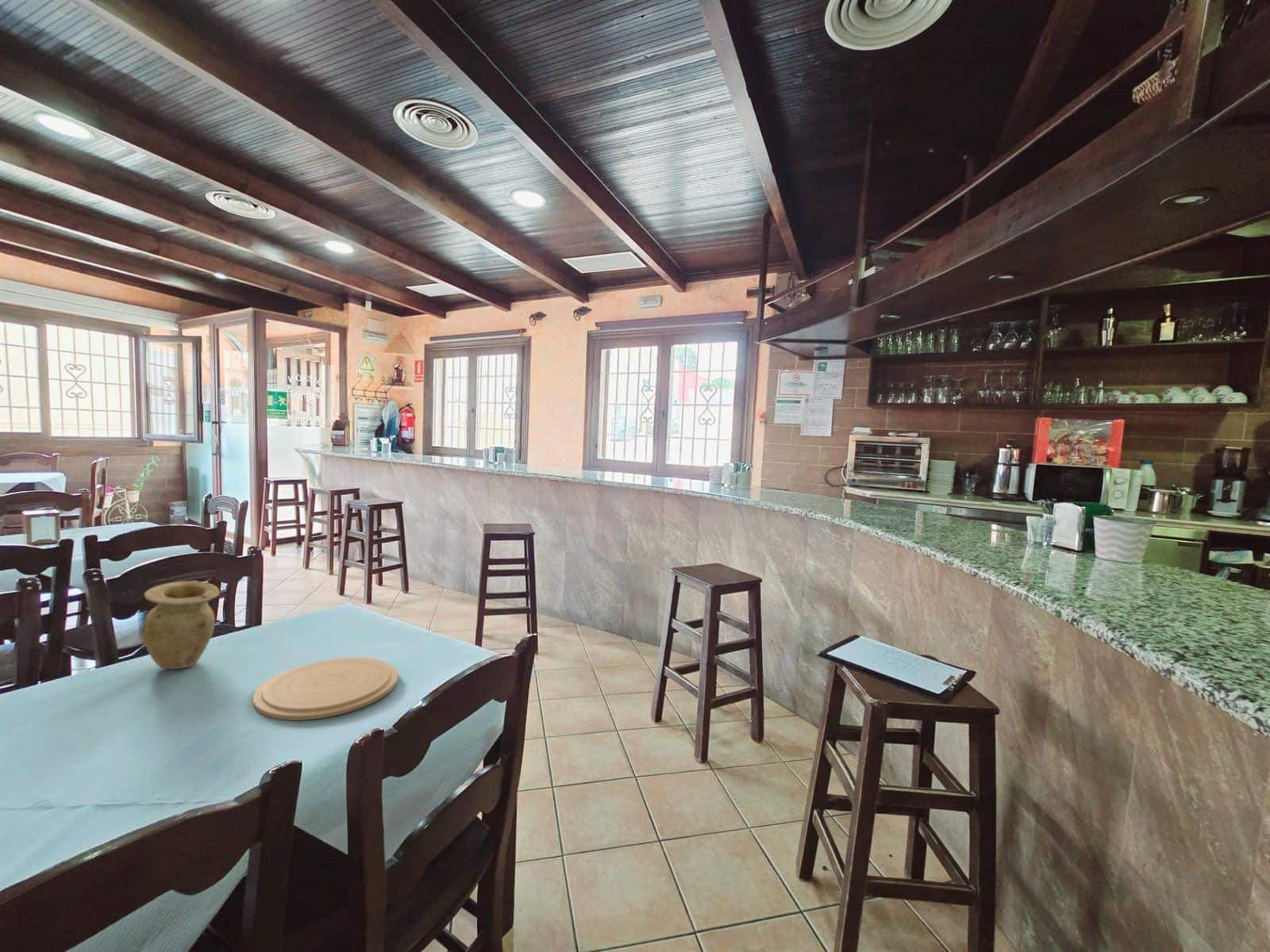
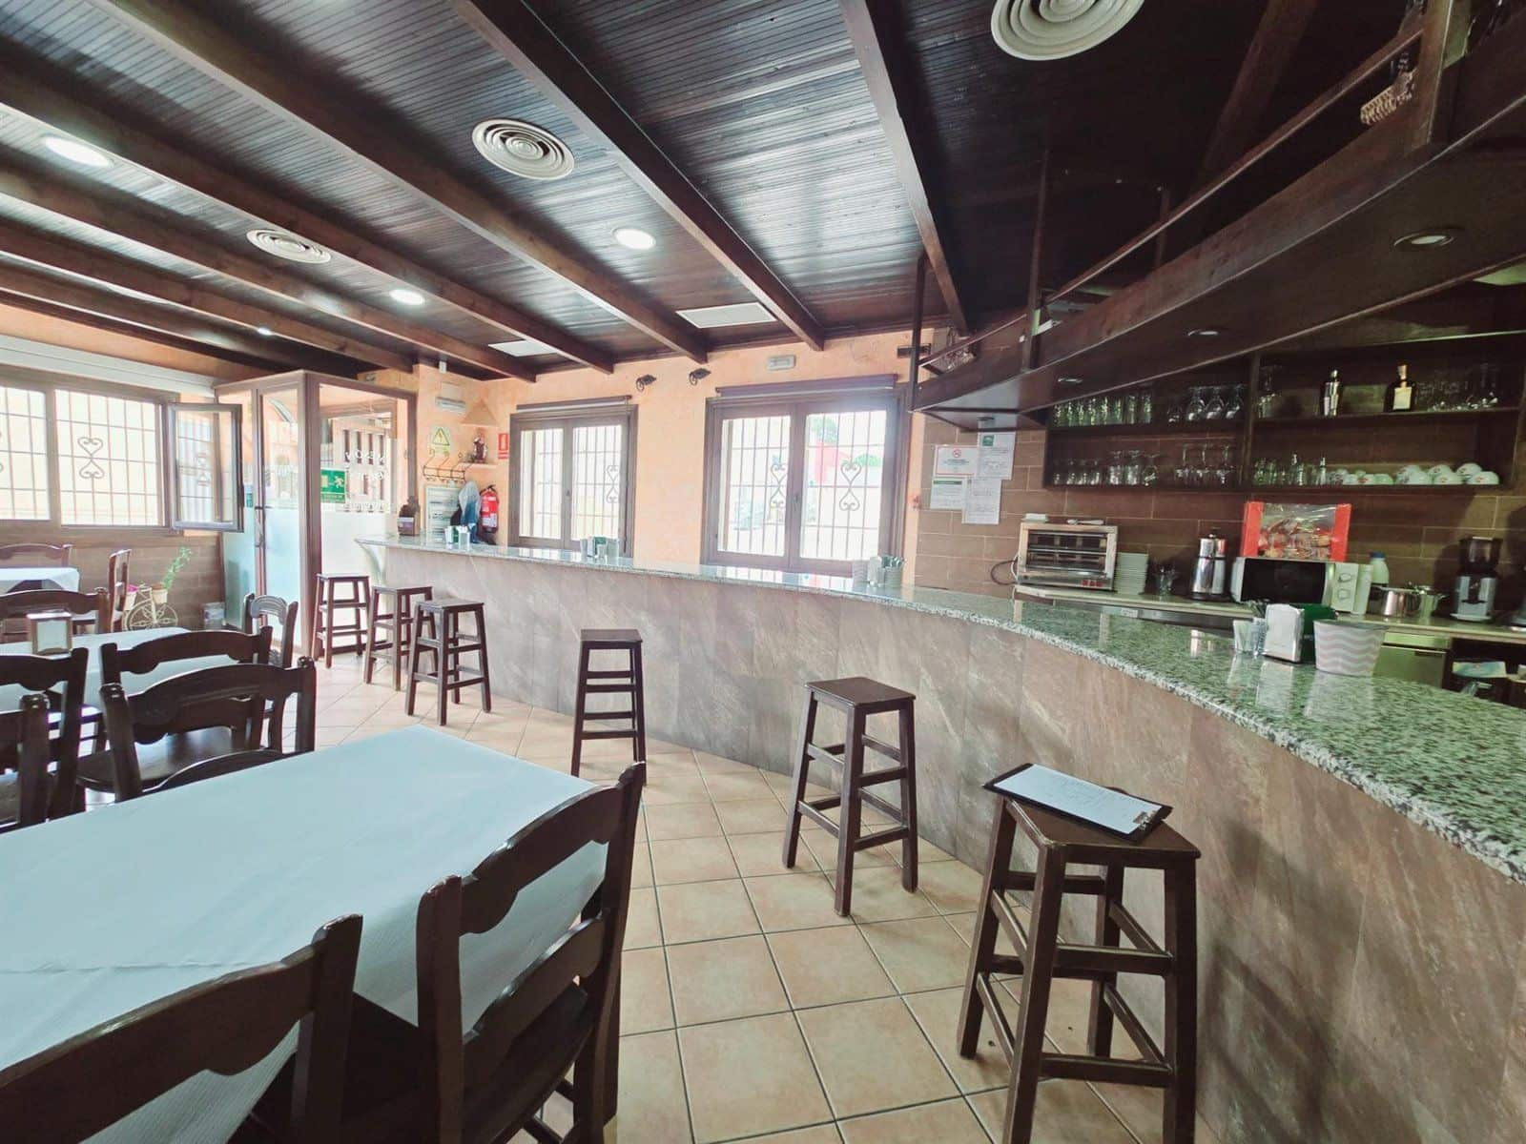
- vase [142,581,221,670]
- plate [252,656,399,721]
